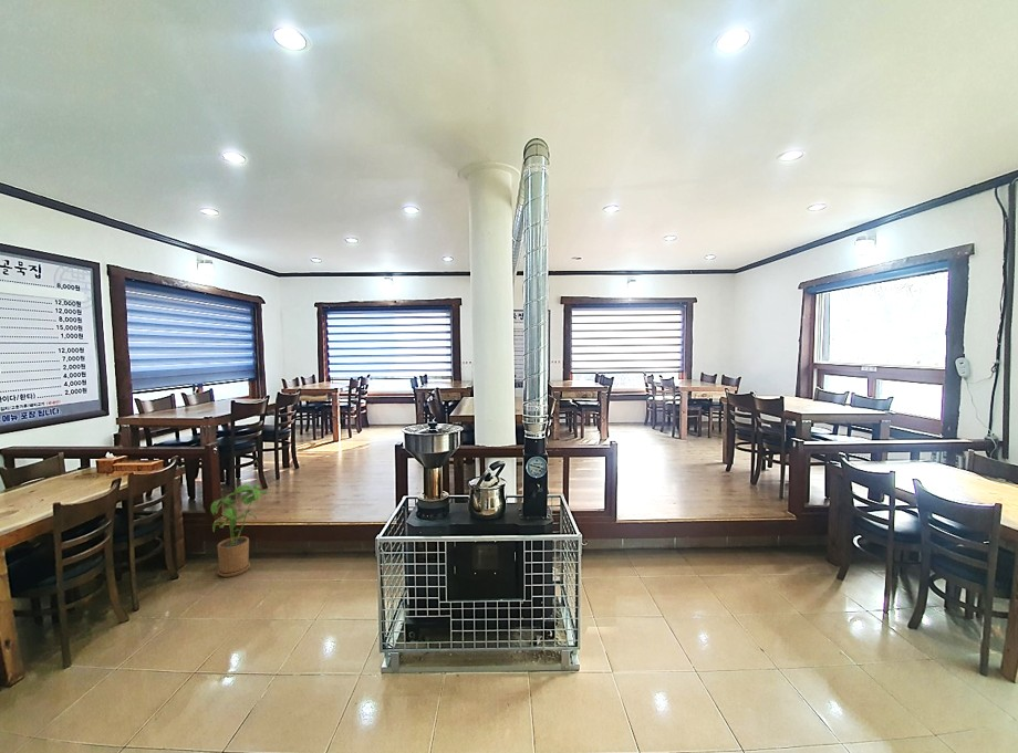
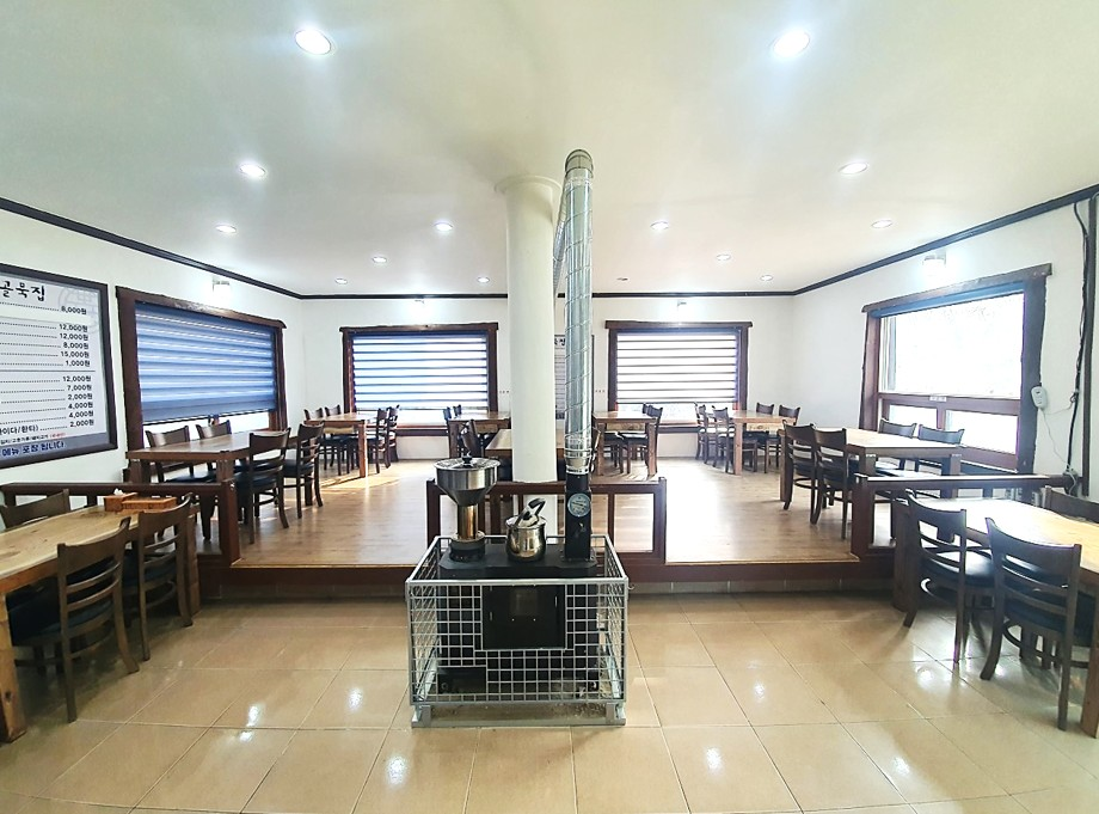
- house plant [210,483,269,578]
